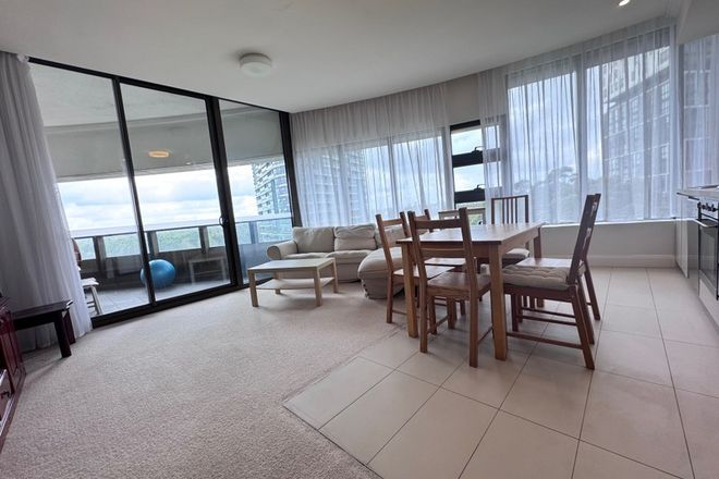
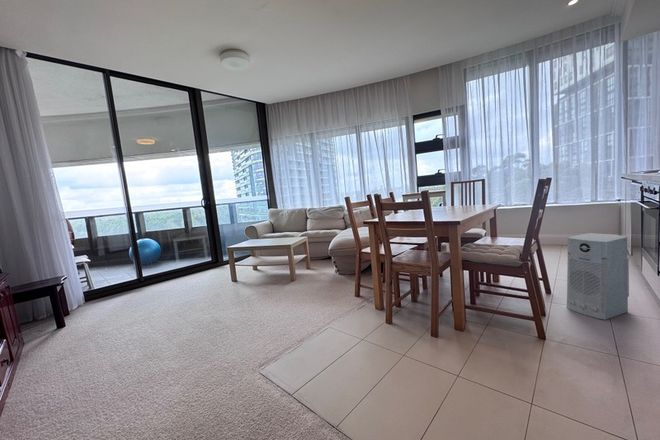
+ air purifier [566,232,630,321]
